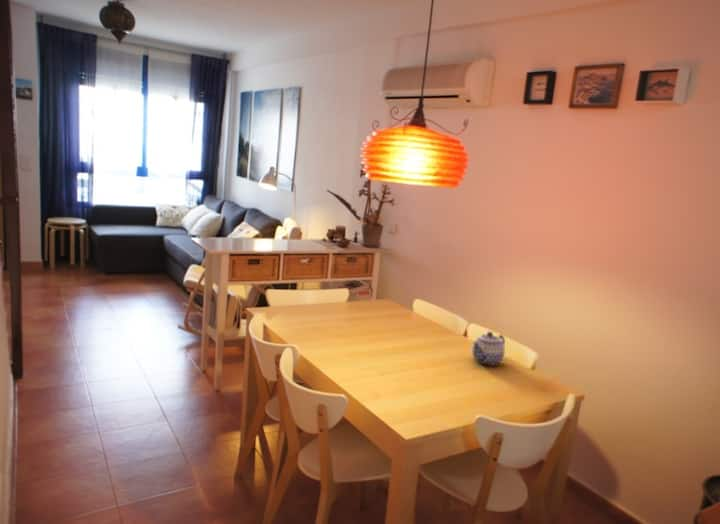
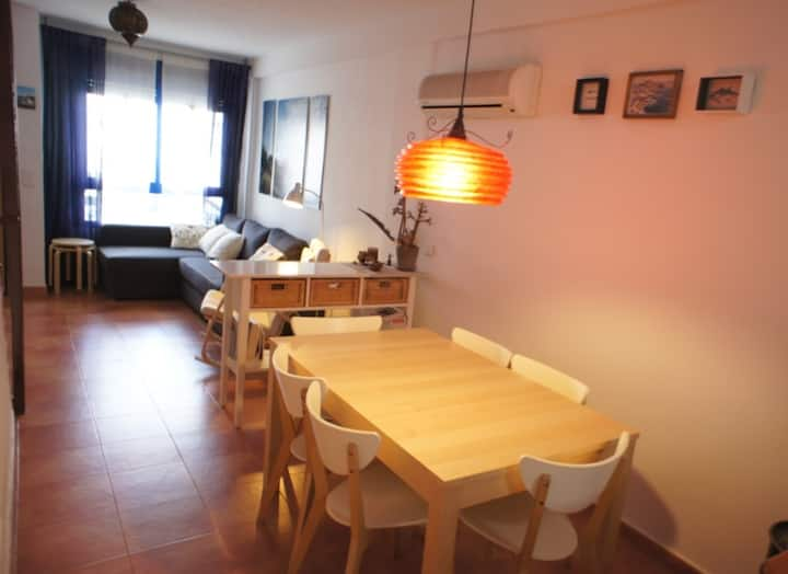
- teapot [471,331,506,366]
